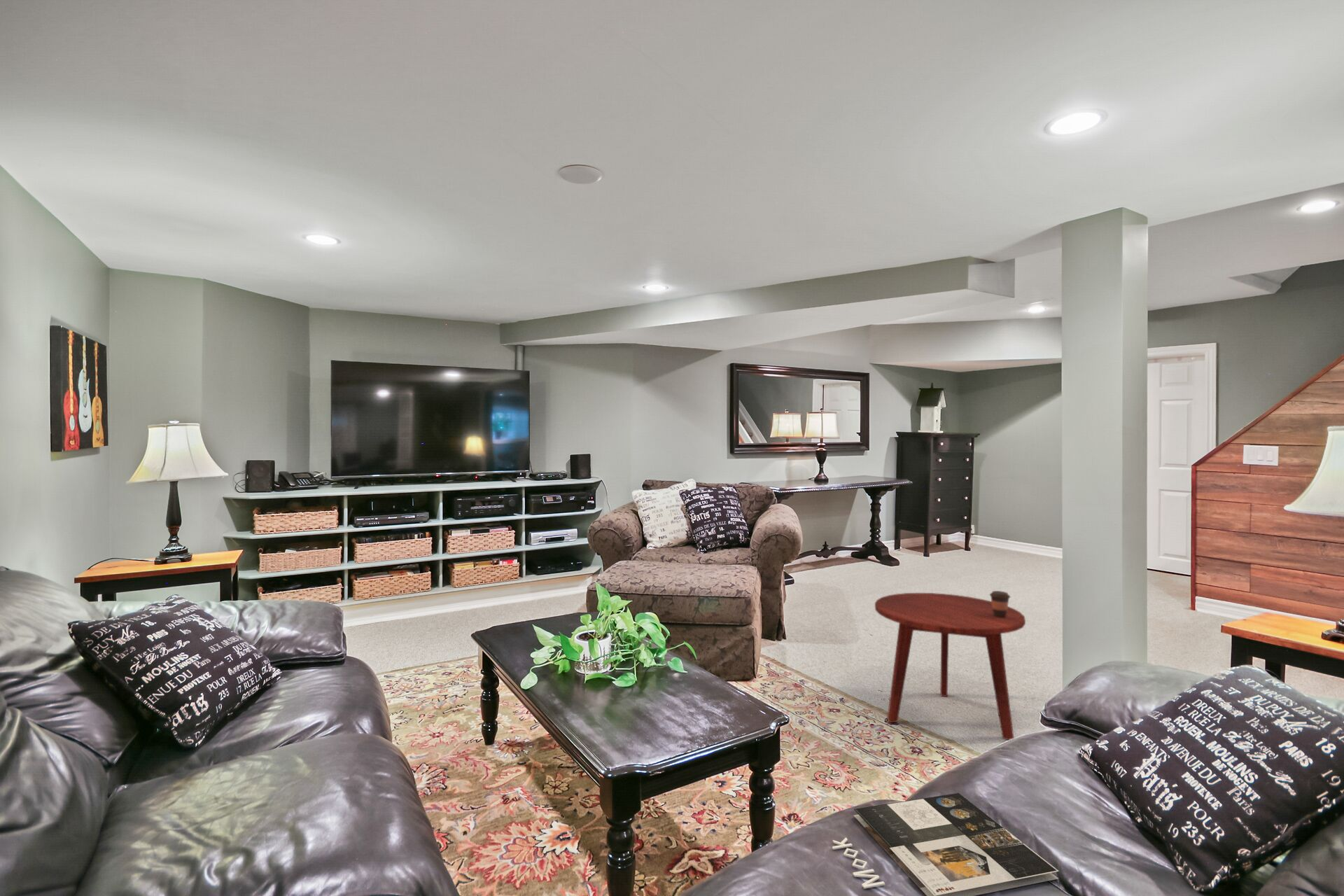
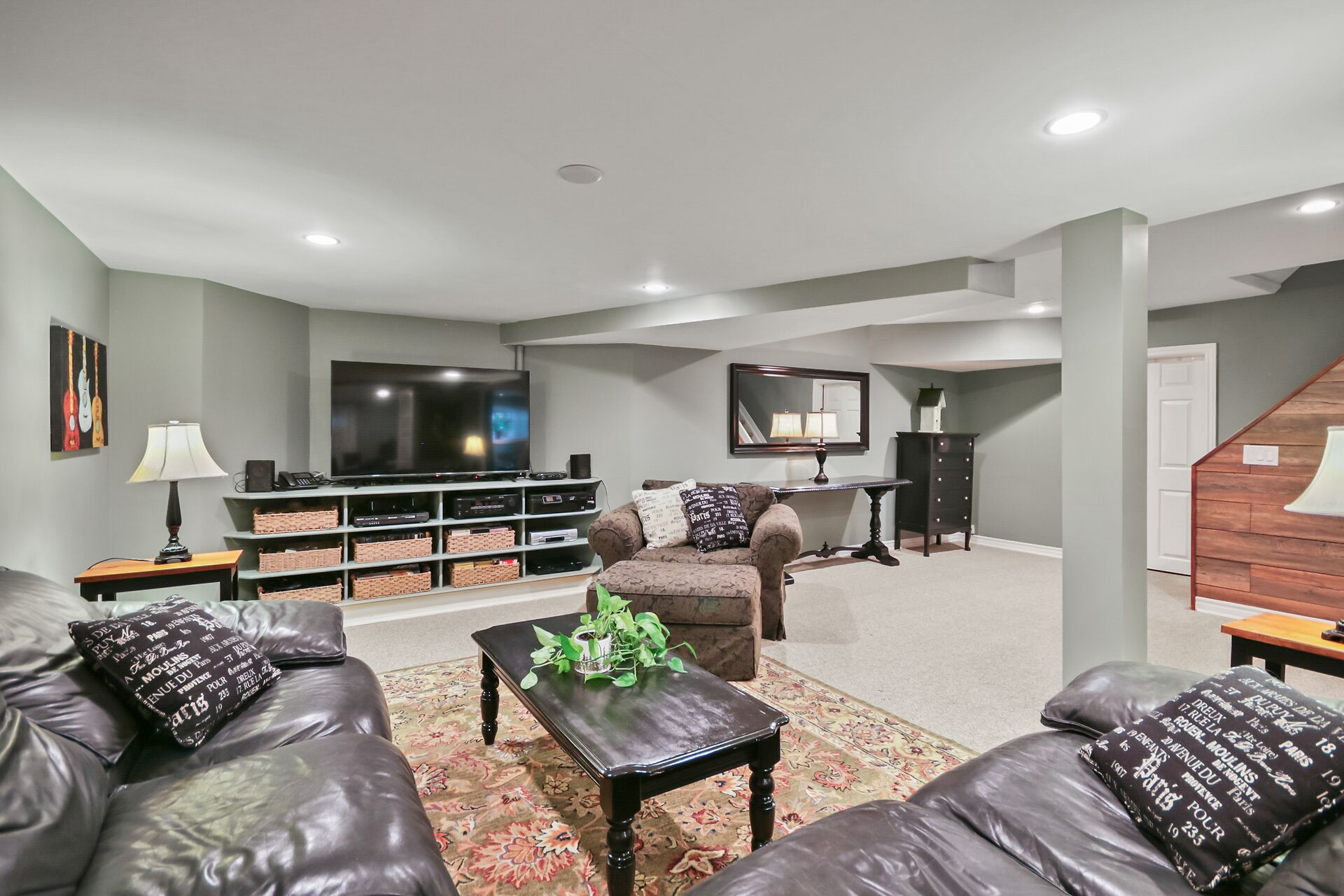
- coffee cup [989,590,1011,618]
- side table [874,592,1026,741]
- magazine [832,792,1059,896]
